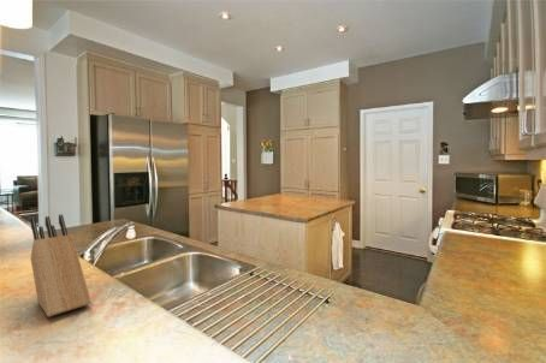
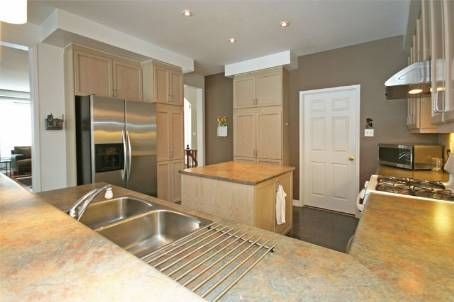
- knife block [29,213,93,319]
